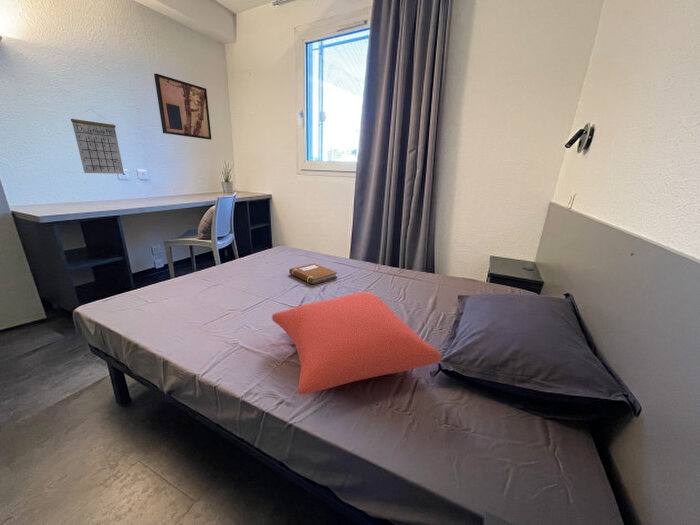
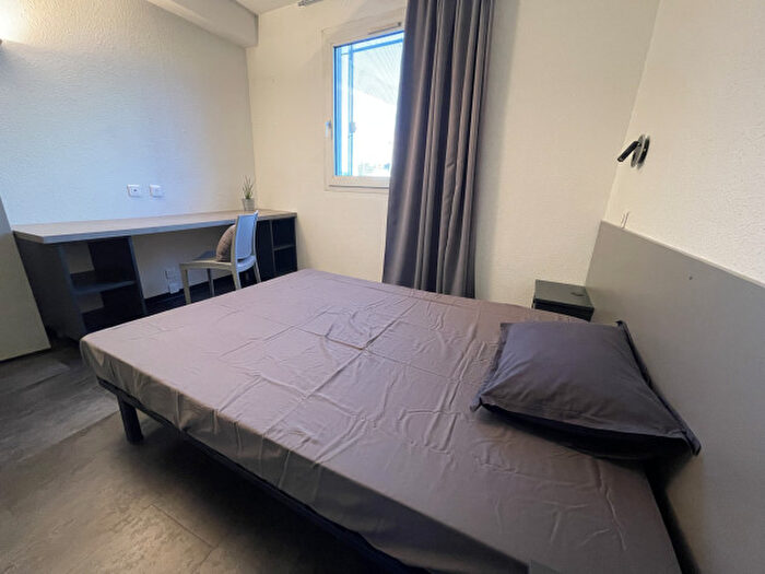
- wall art [153,72,212,141]
- notebook [288,262,339,285]
- calendar [70,108,125,175]
- cushion [271,291,443,396]
